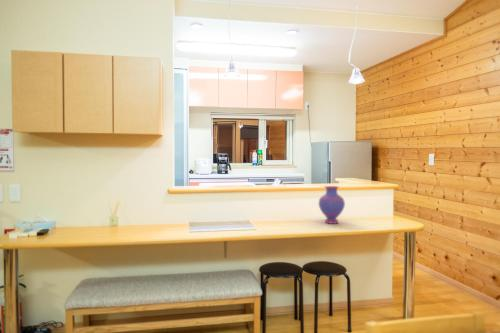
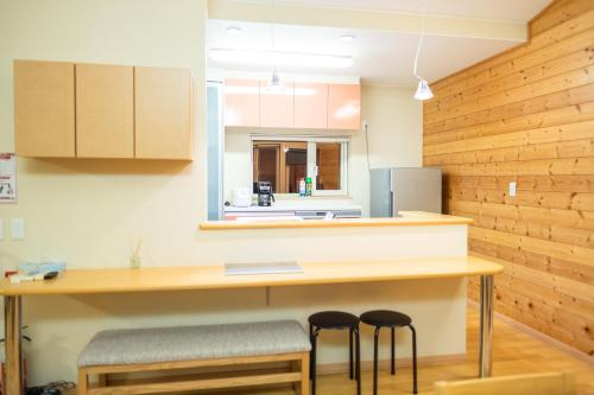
- vase [318,185,346,225]
